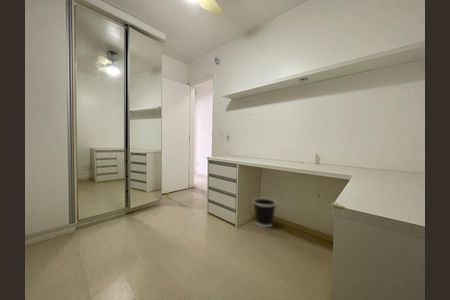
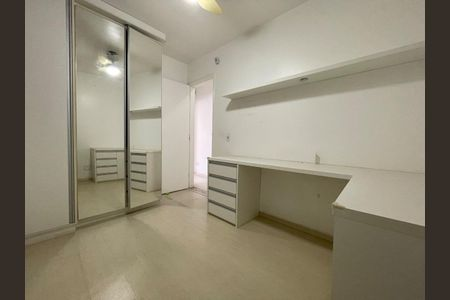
- wastebasket [252,197,277,228]
